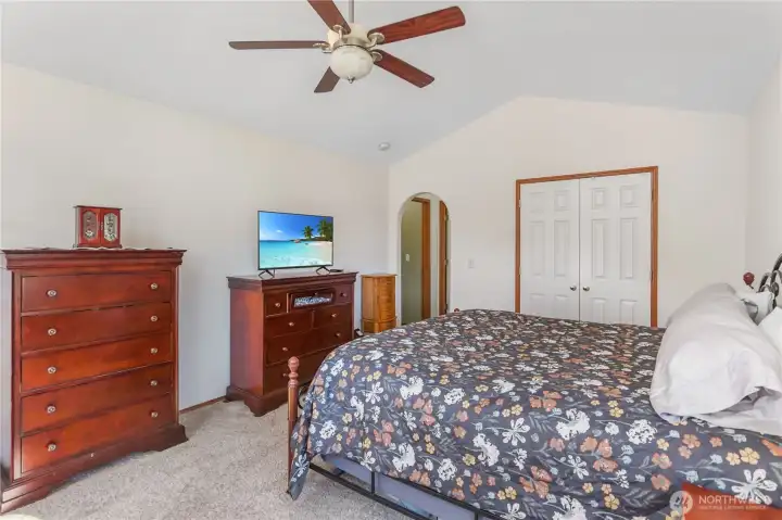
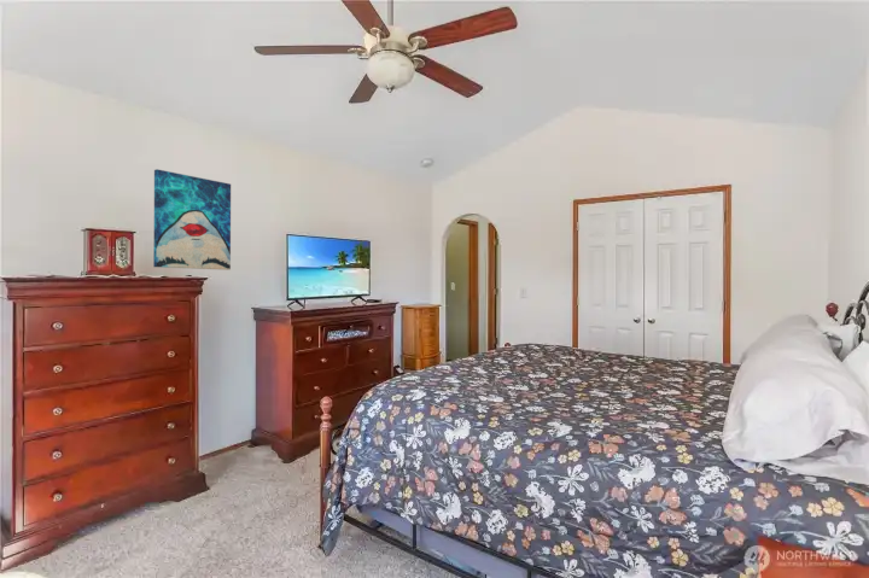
+ wall art [152,168,232,272]
